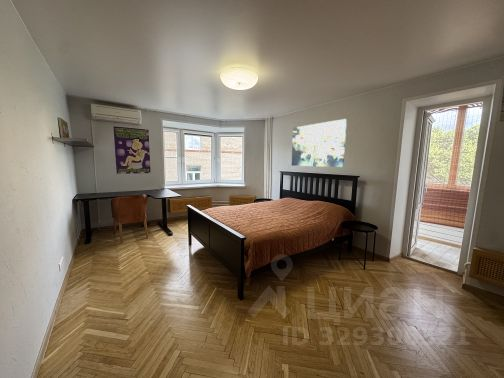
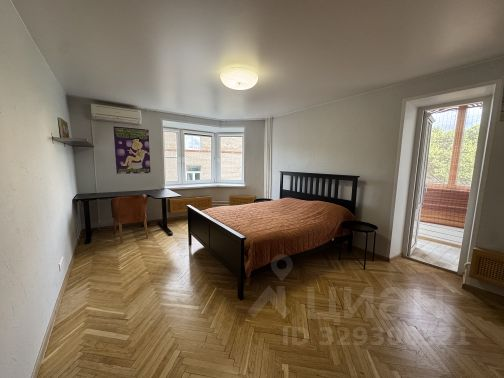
- wall art [291,118,348,168]
